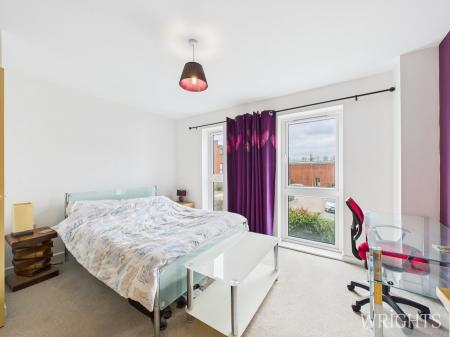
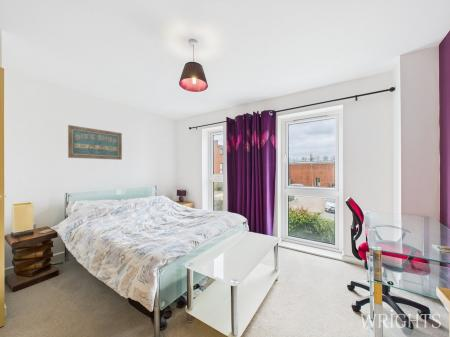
+ wall art [67,124,123,161]
